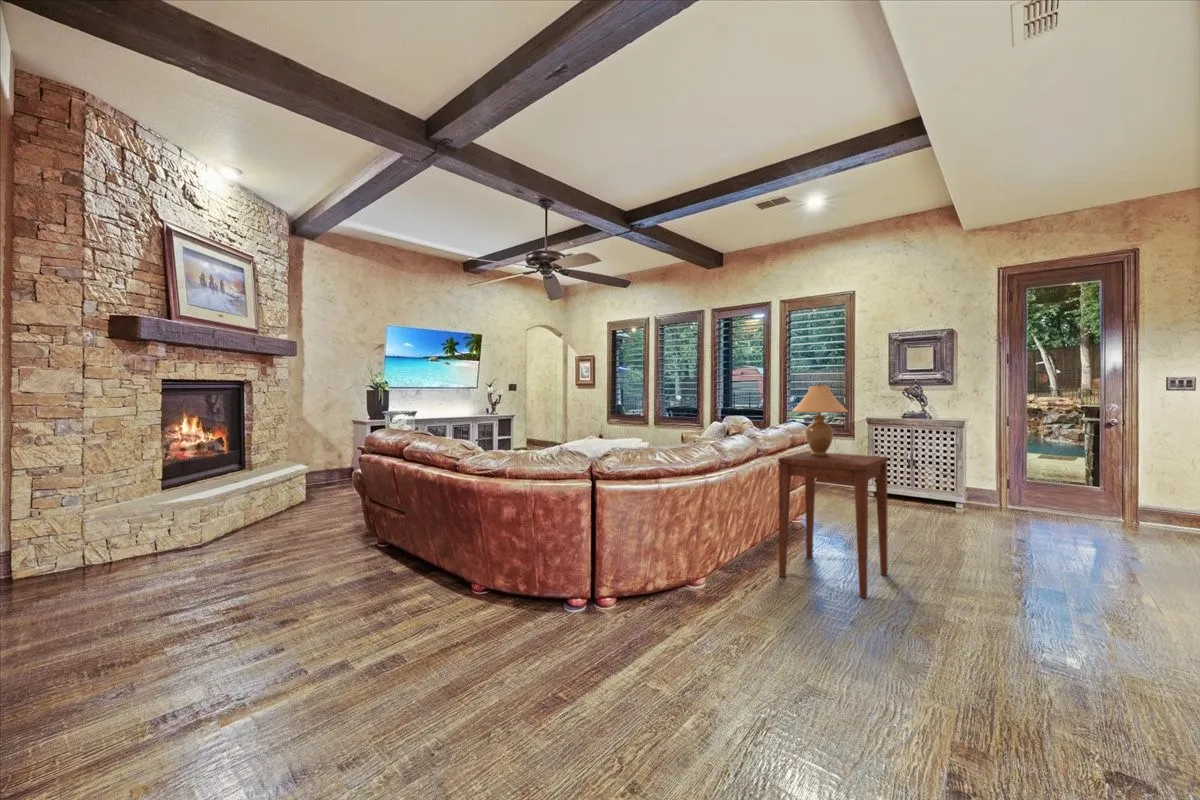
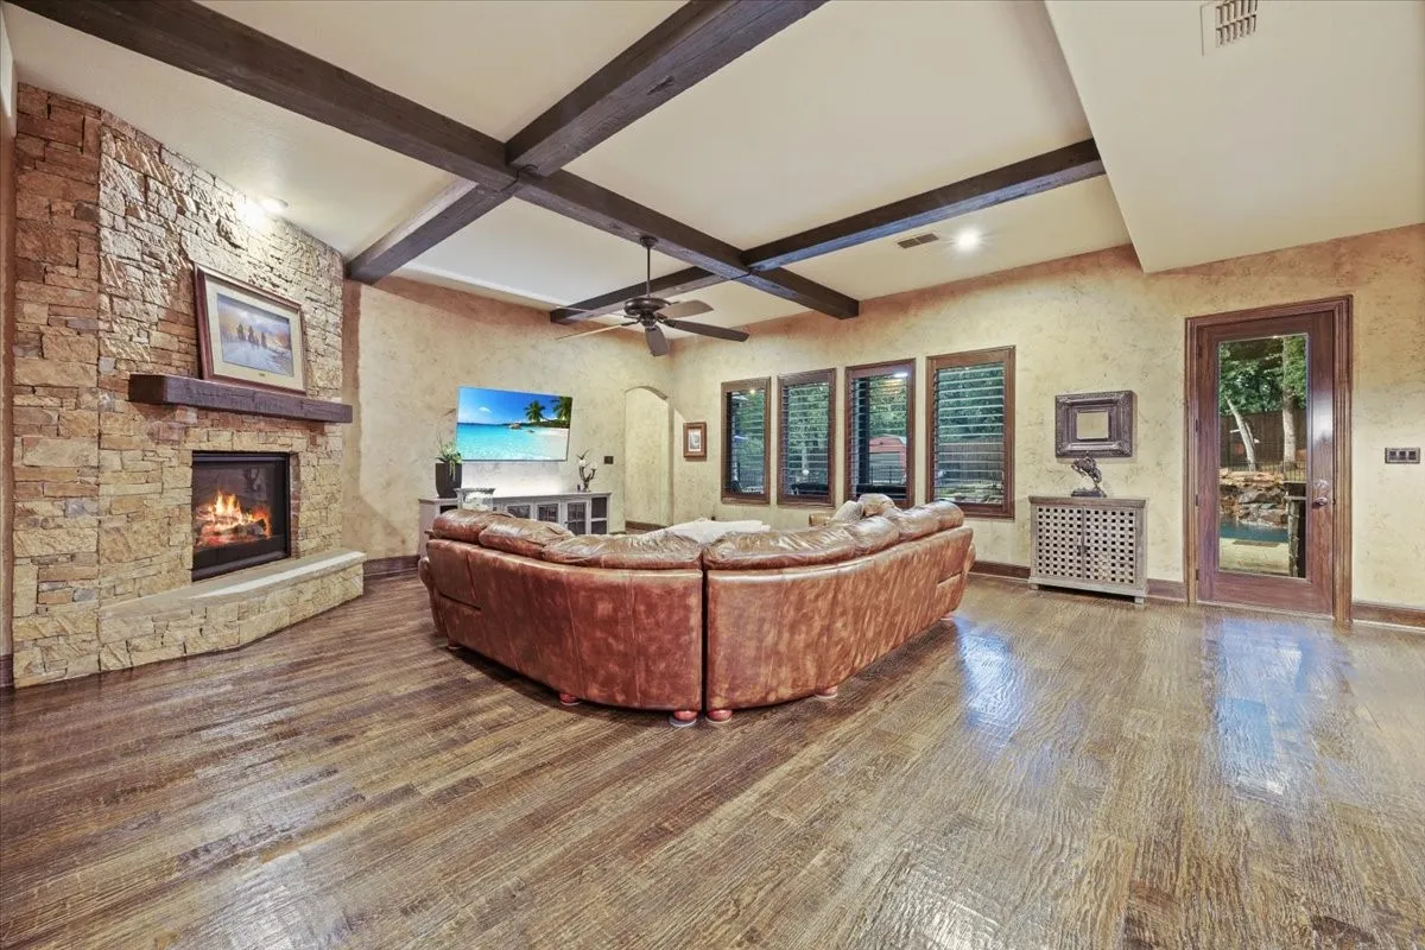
- side table [777,450,889,599]
- table lamp [791,382,849,456]
